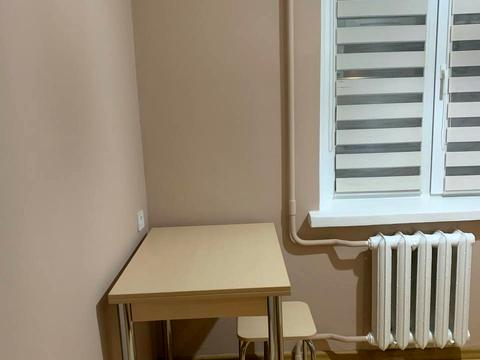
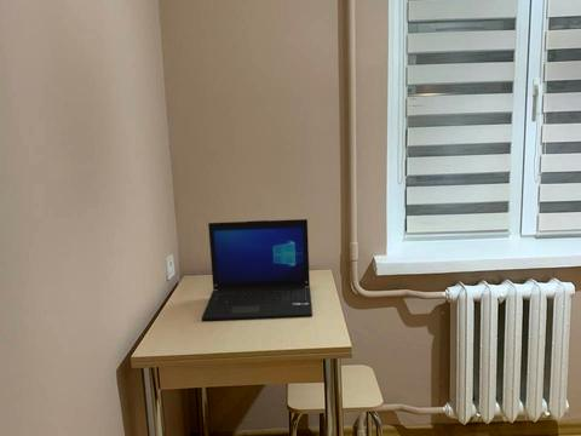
+ laptop [201,218,313,322]
